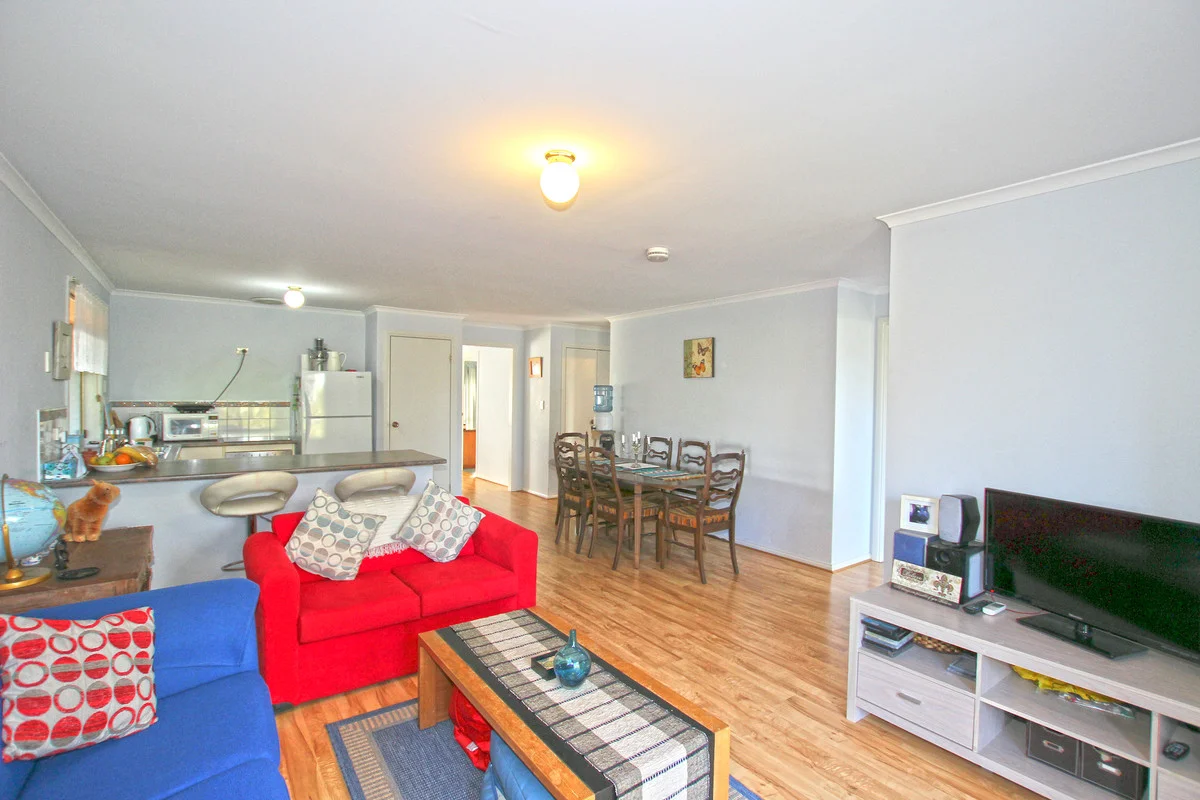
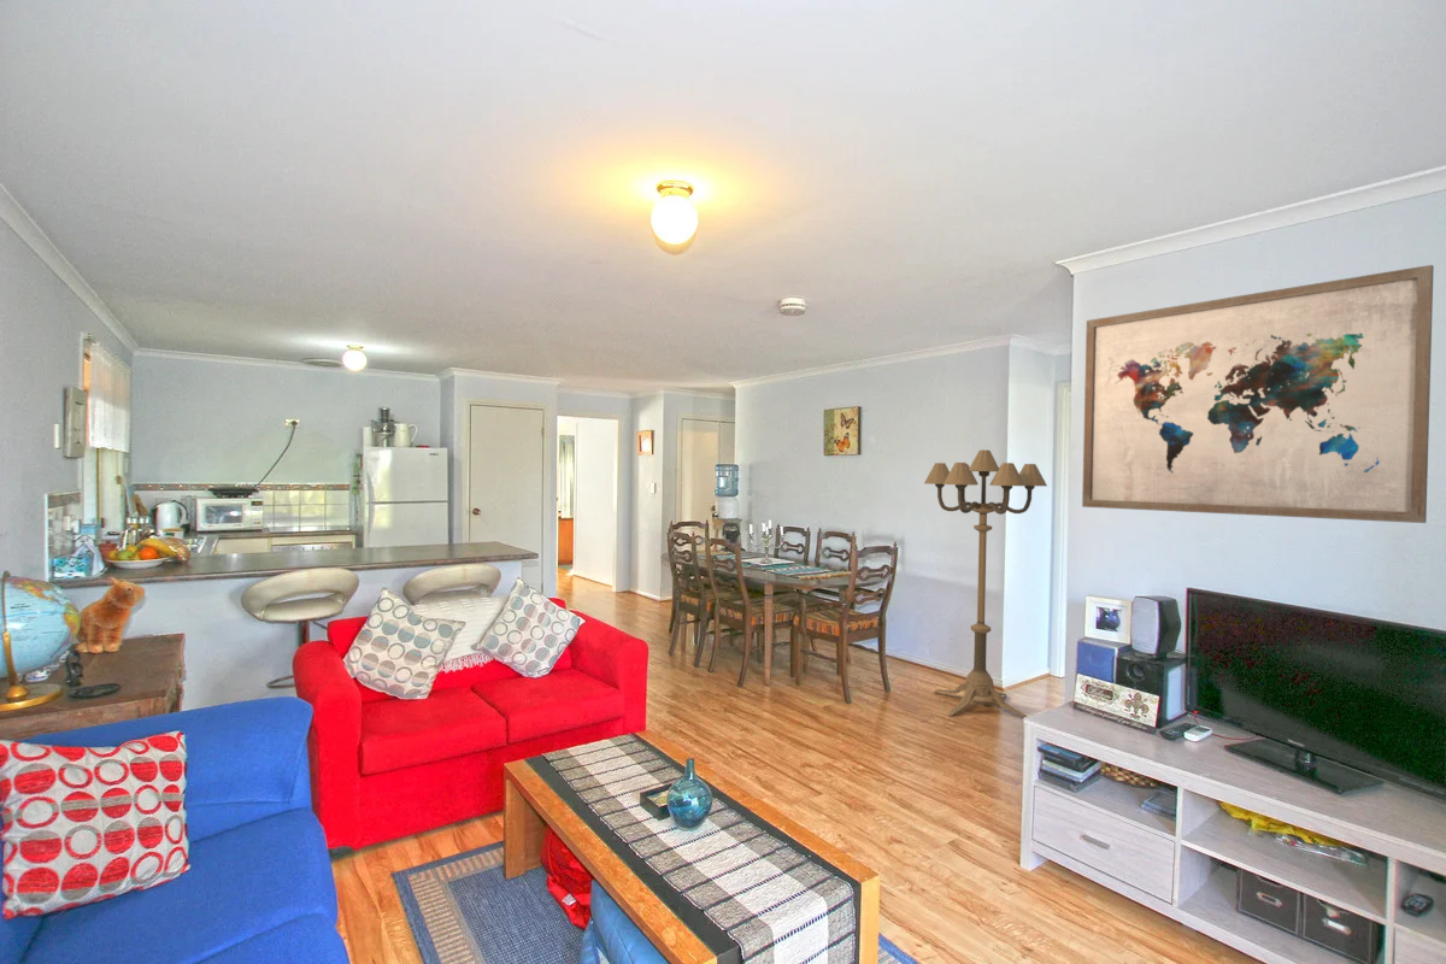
+ floor lamp [923,448,1048,718]
+ wall art [1081,264,1435,524]
